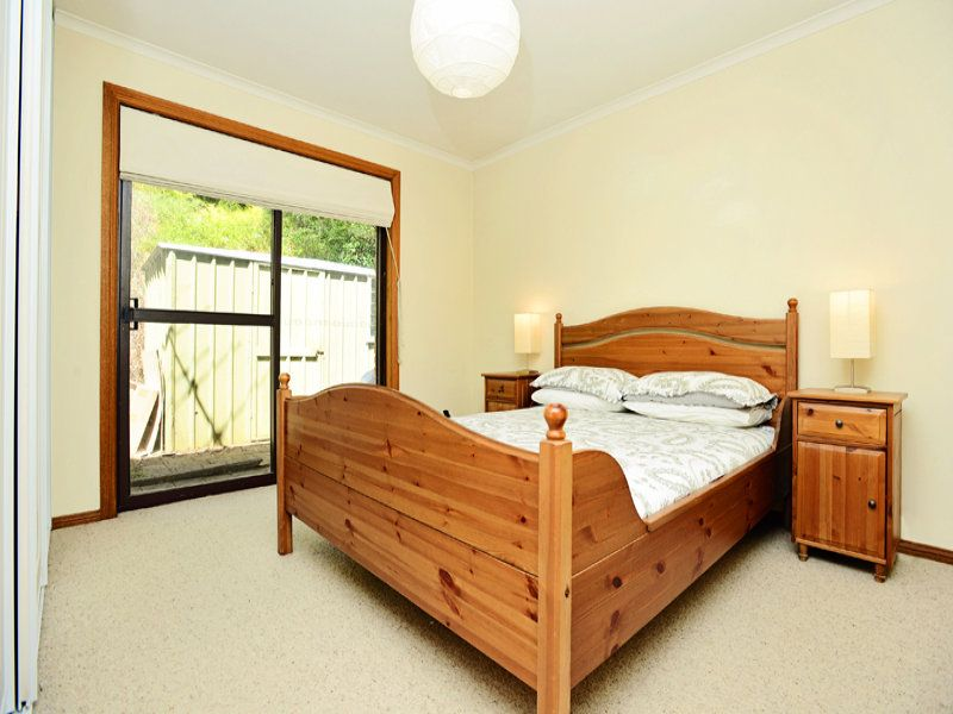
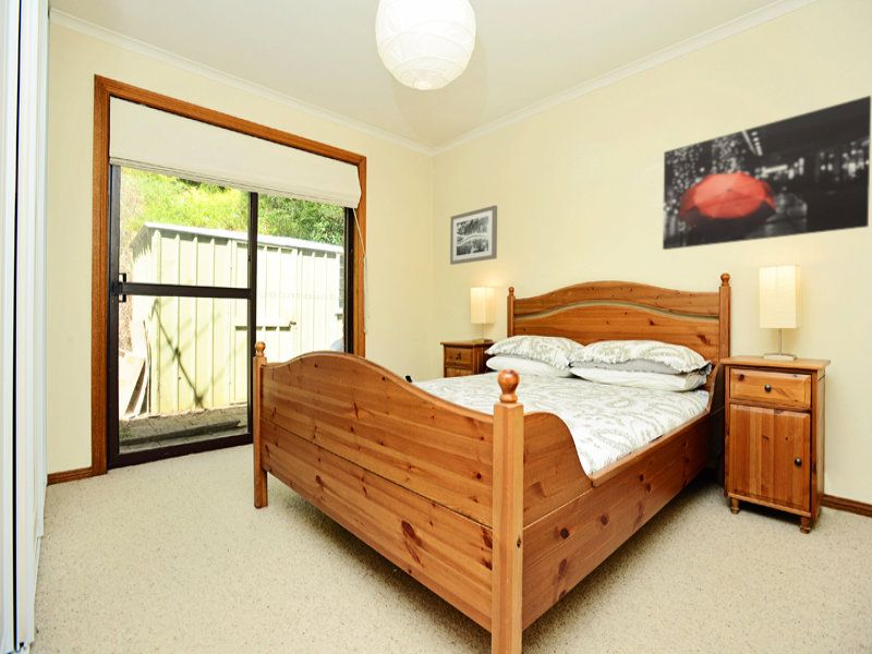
+ wall art [449,205,498,266]
+ wall art [662,95,872,251]
